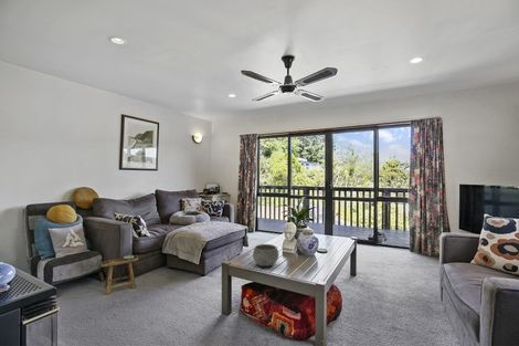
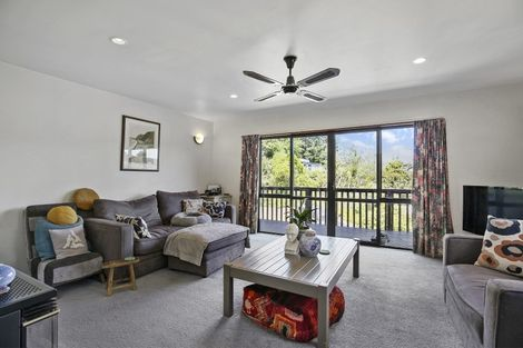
- bowl [252,243,279,268]
